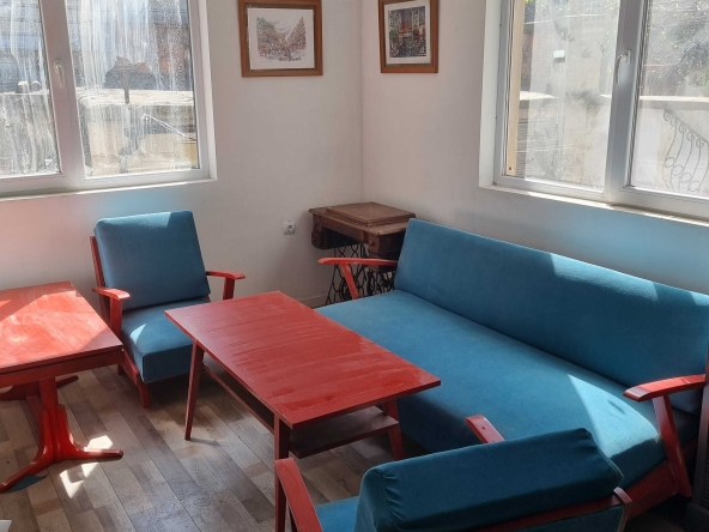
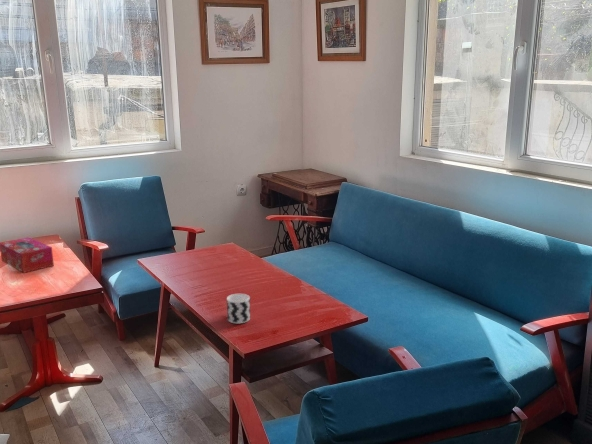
+ cup [226,293,251,324]
+ tissue box [0,236,55,274]
